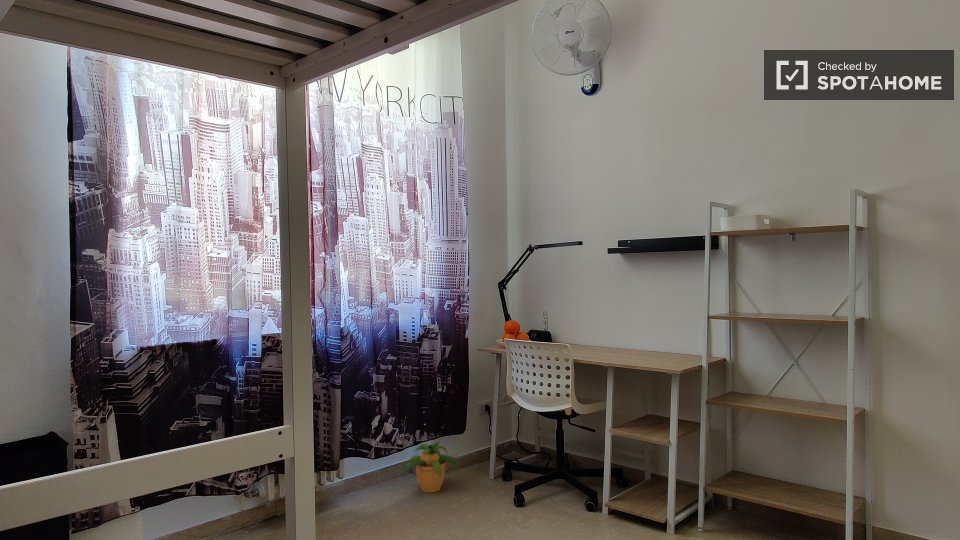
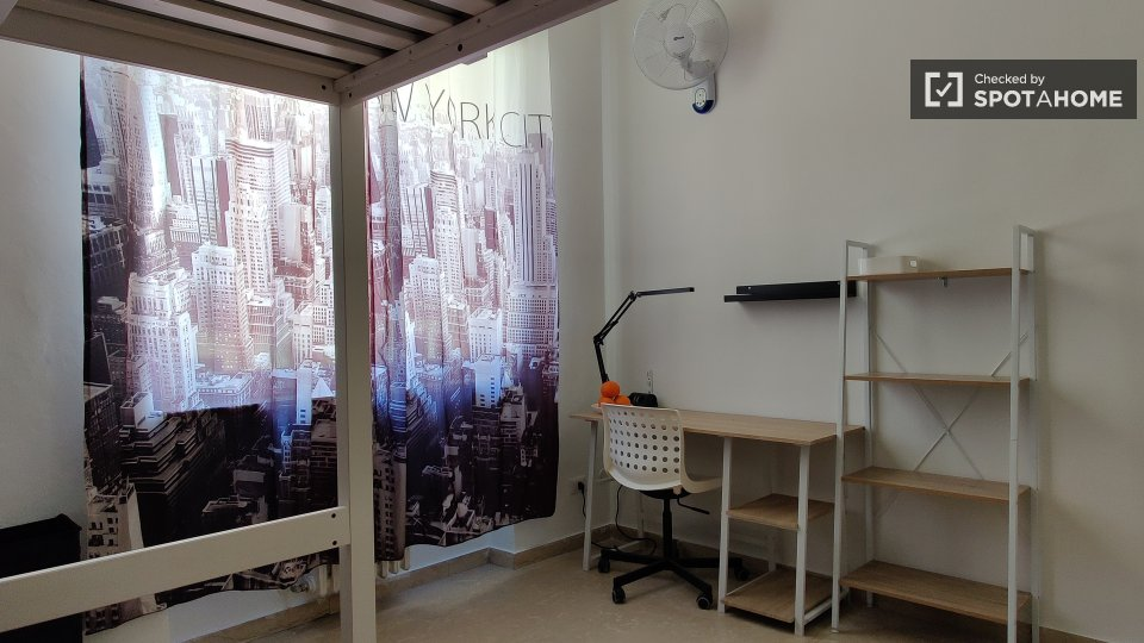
- potted plant [404,441,460,493]
